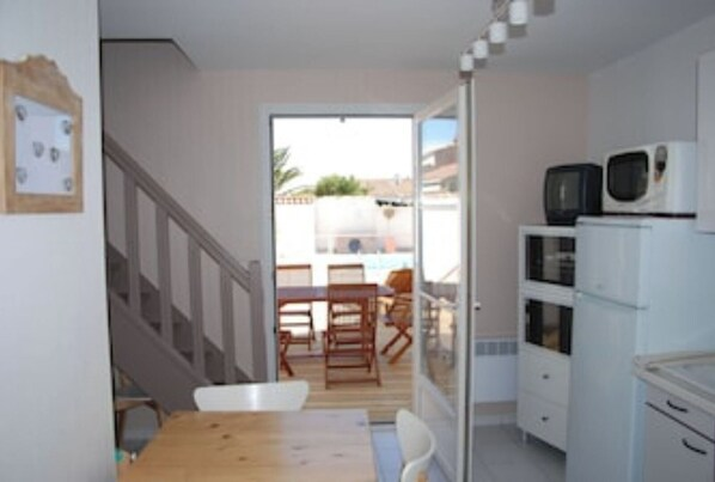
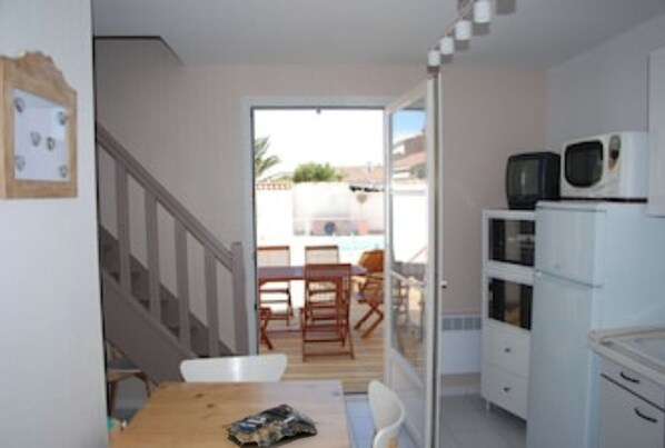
+ magazine [227,402,318,448]
